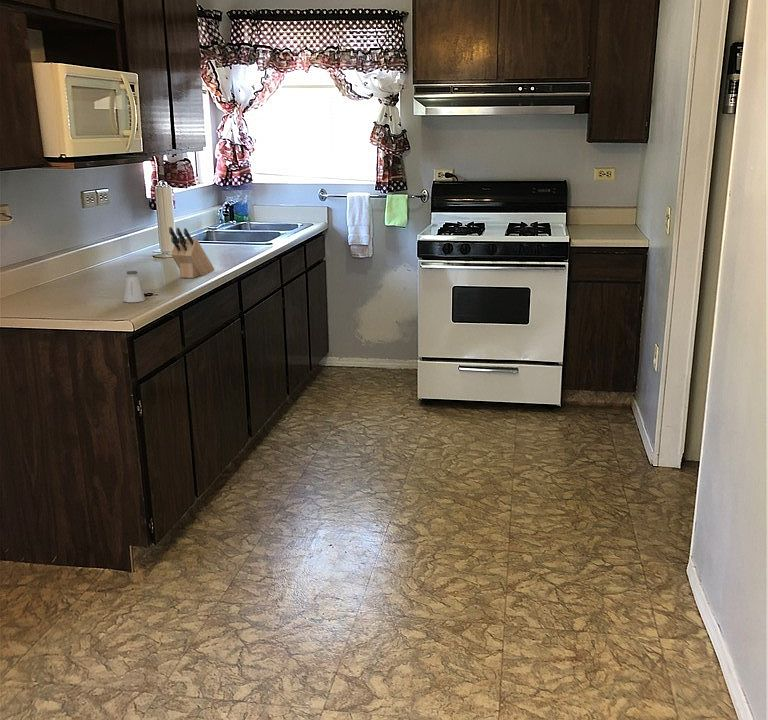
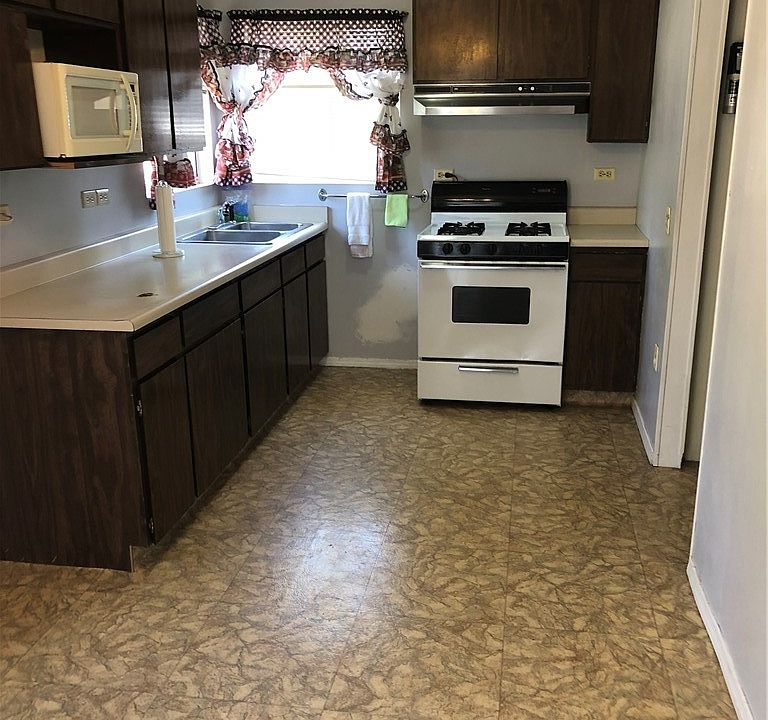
- knife block [168,226,215,279]
- saltshaker [123,270,146,303]
